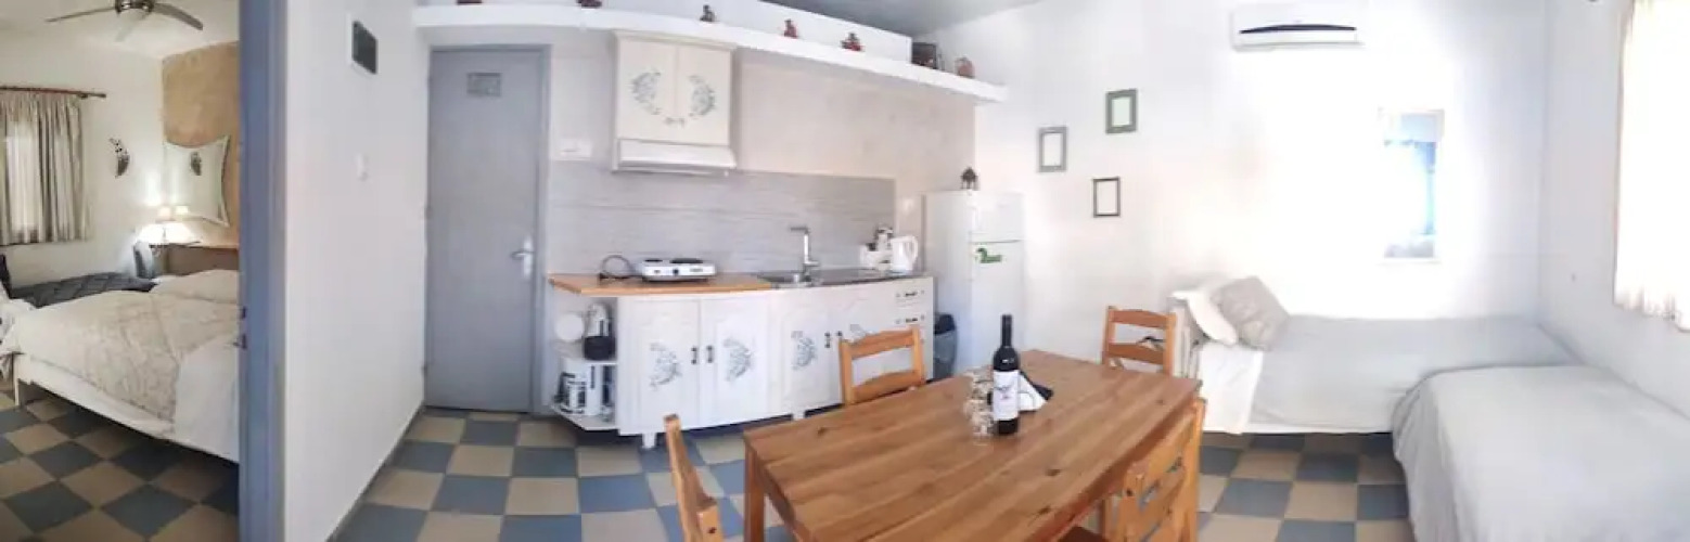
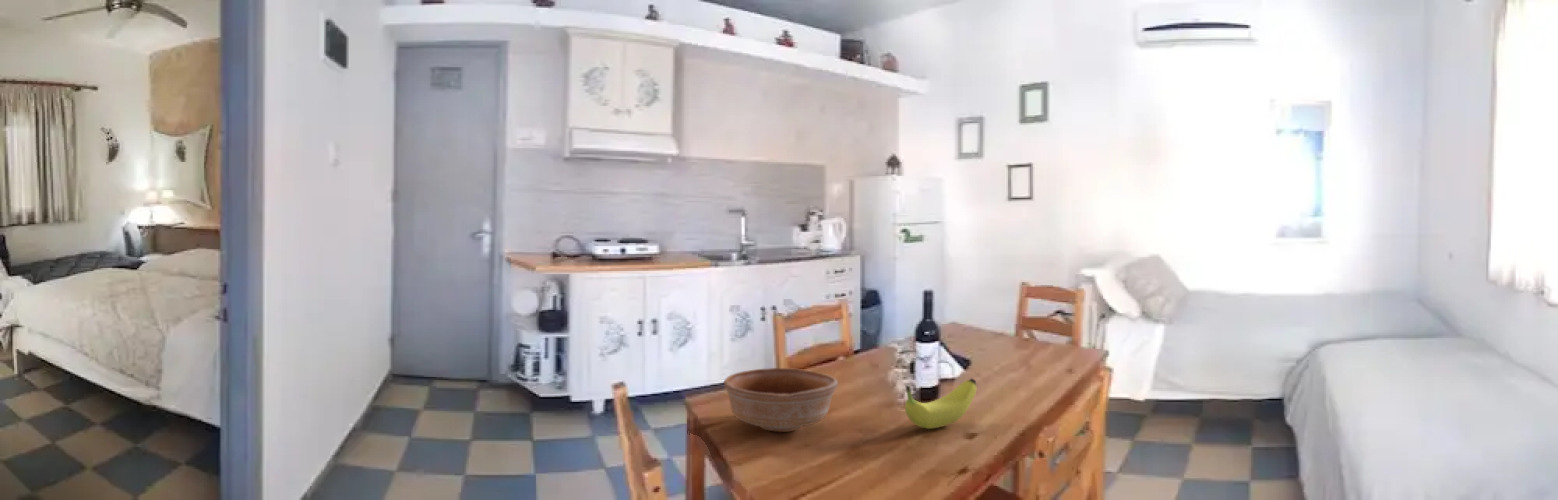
+ bowl [723,367,839,433]
+ fruit [904,377,977,430]
